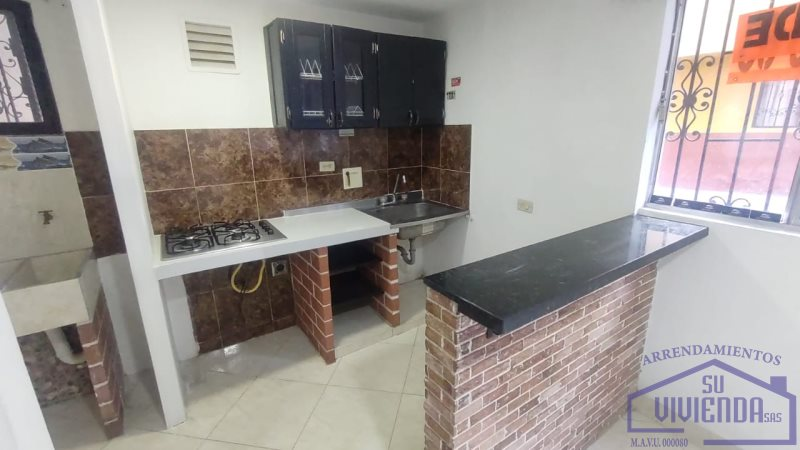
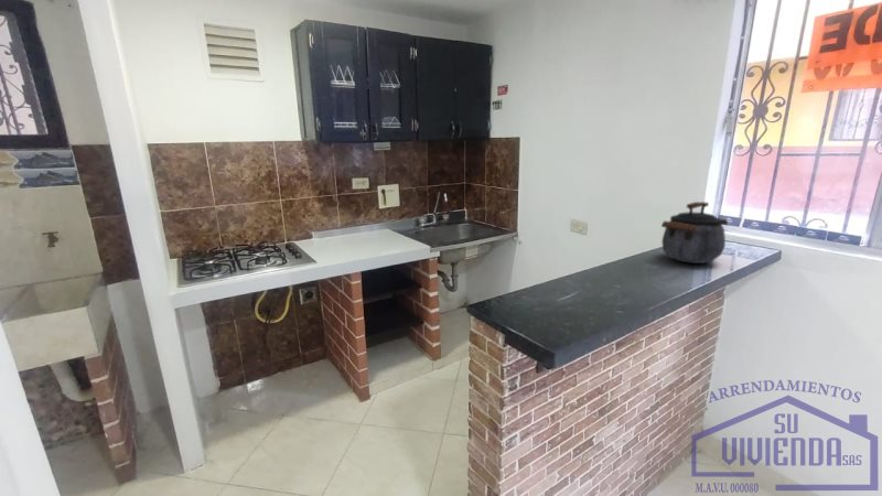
+ kettle [660,201,729,265]
